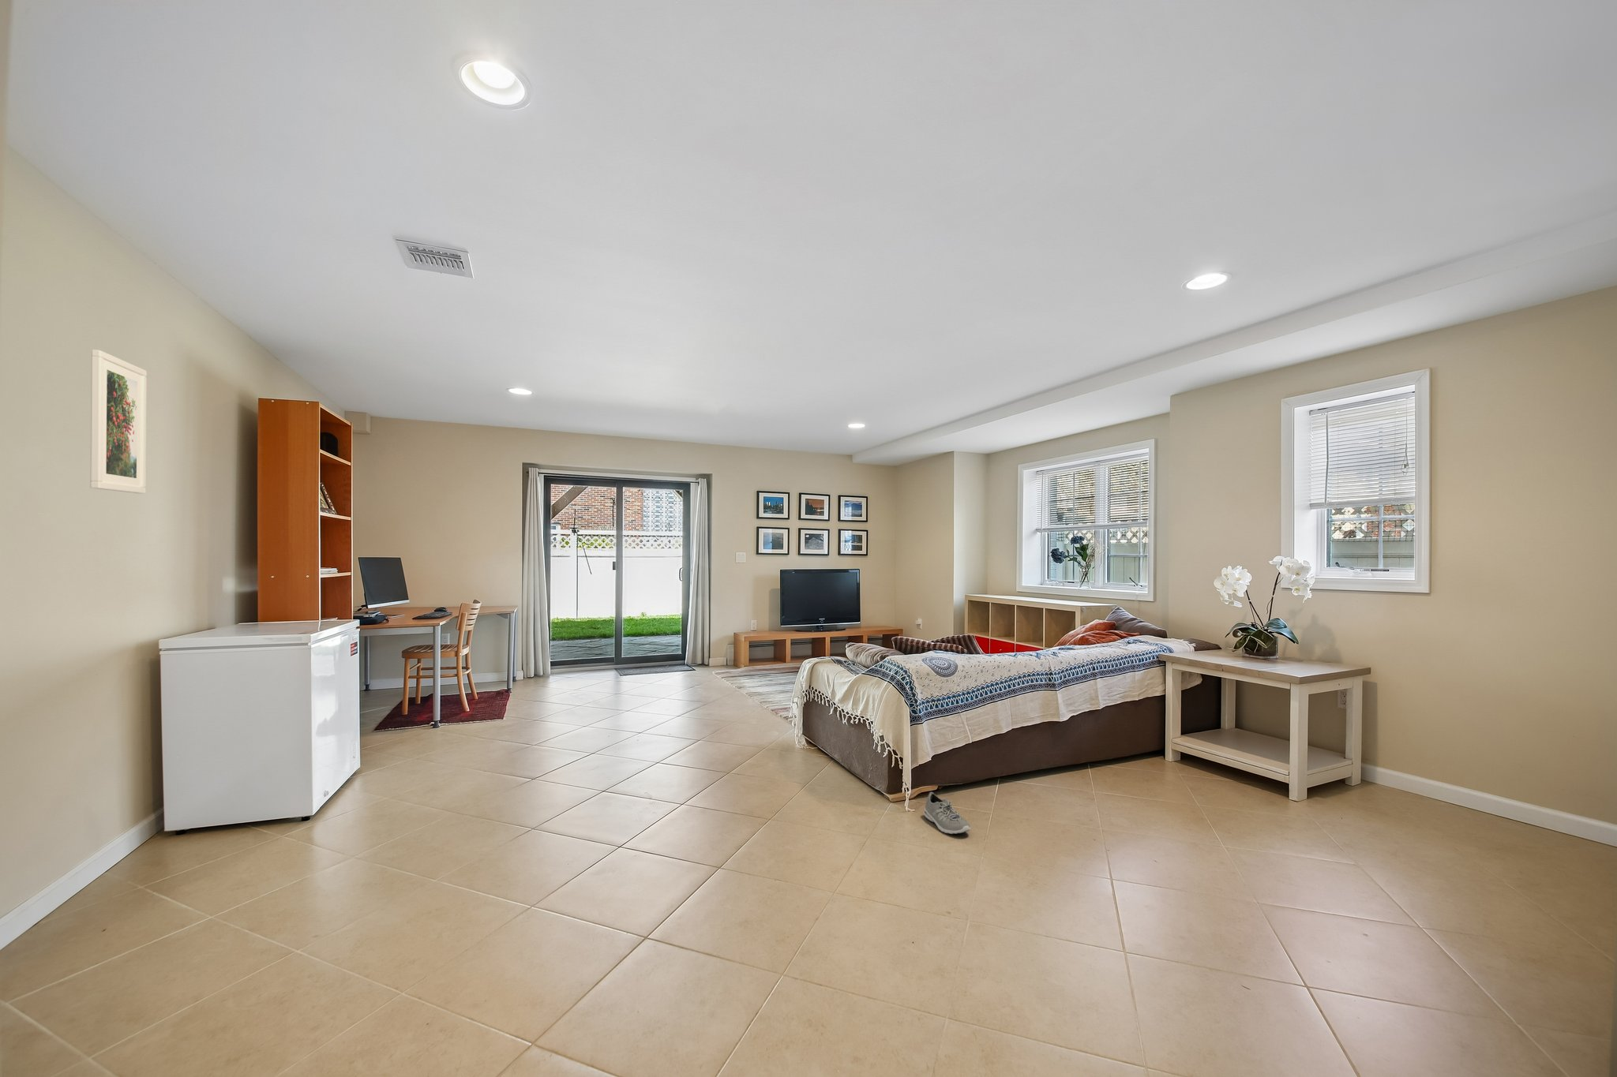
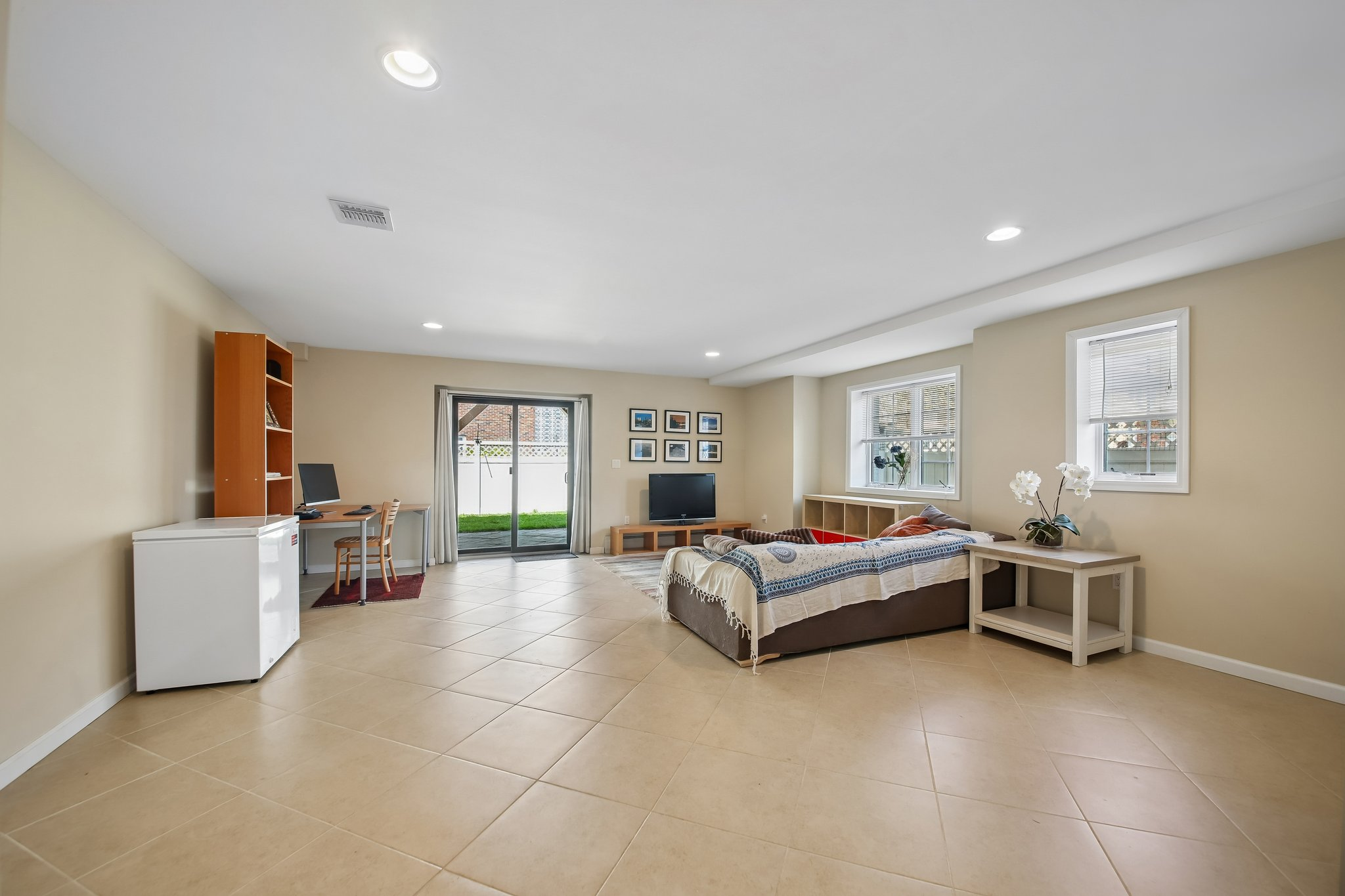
- sneaker [923,791,971,834]
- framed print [89,349,147,495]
